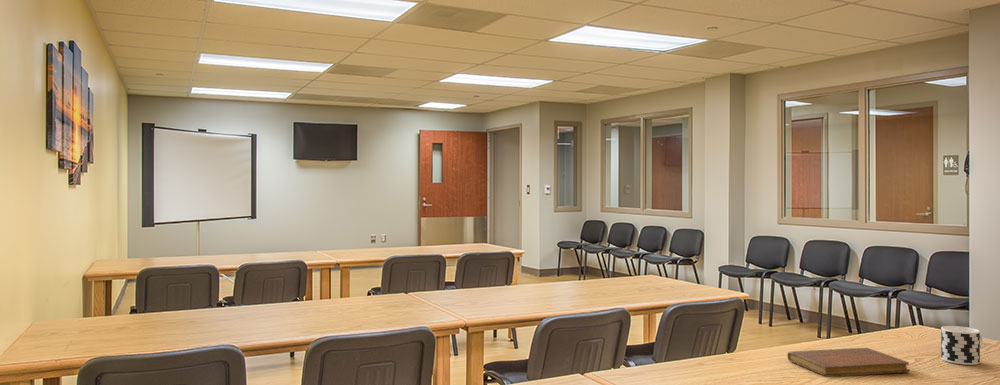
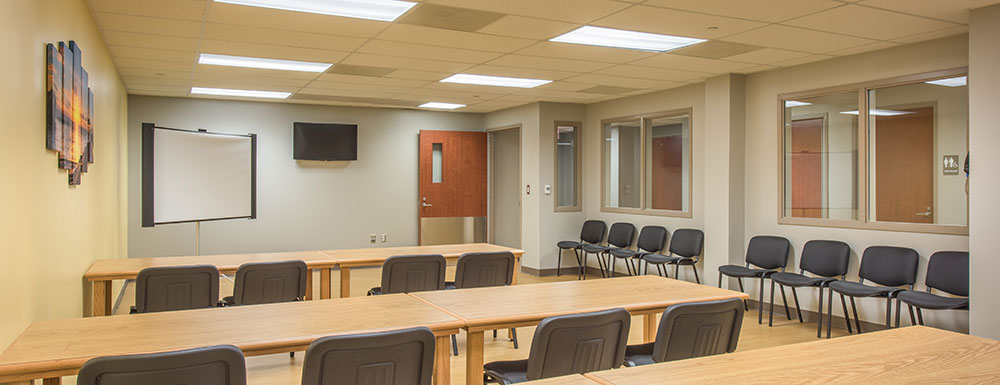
- cup [940,325,984,366]
- notebook [786,347,911,378]
